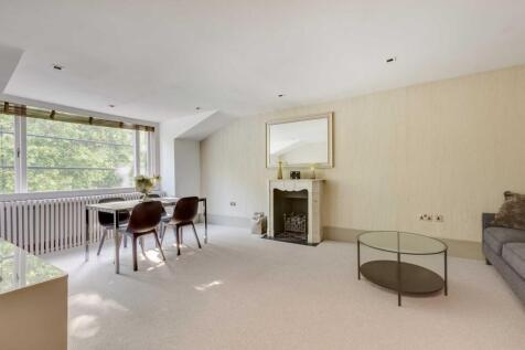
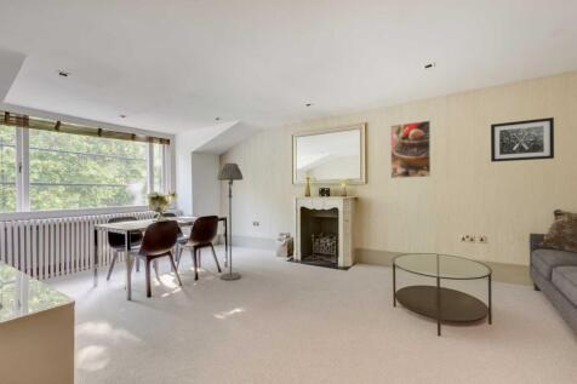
+ wall art [490,116,555,164]
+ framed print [389,120,432,179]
+ floor lamp [216,162,244,281]
